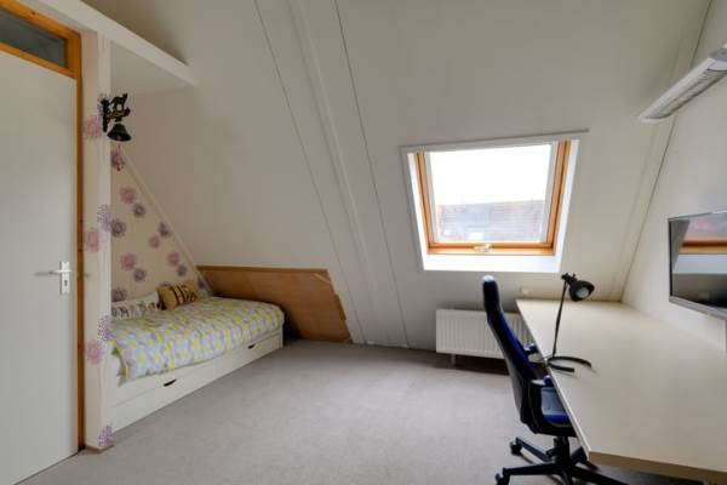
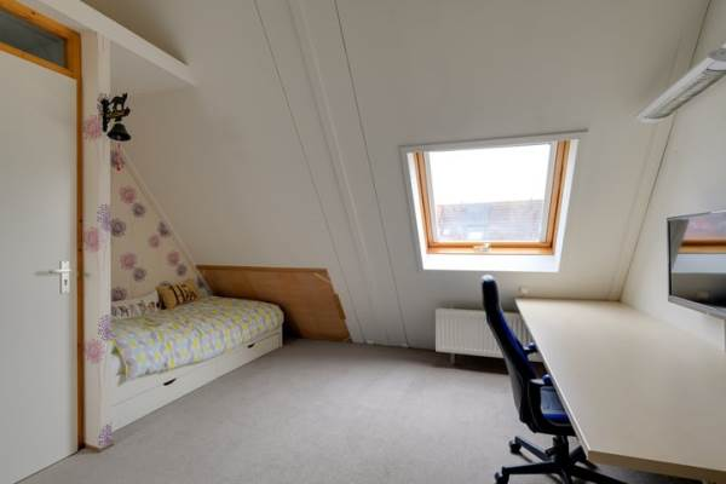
- desk lamp [537,272,596,373]
